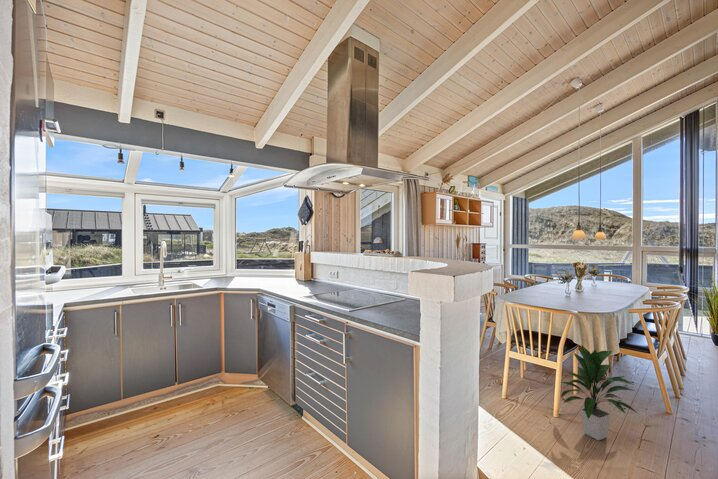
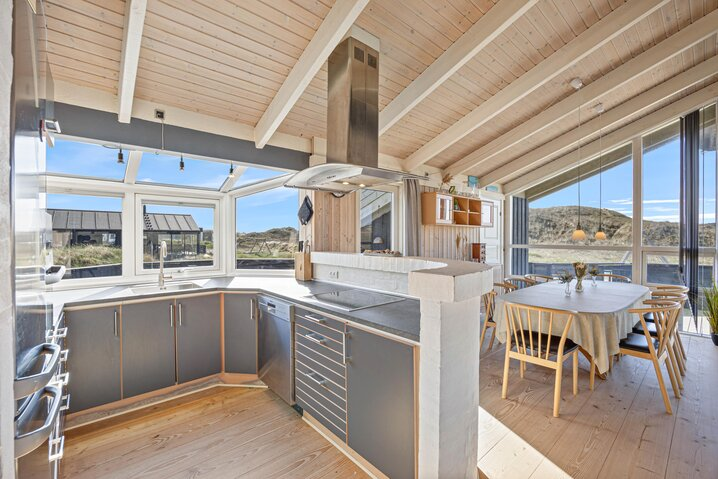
- indoor plant [559,344,640,441]
